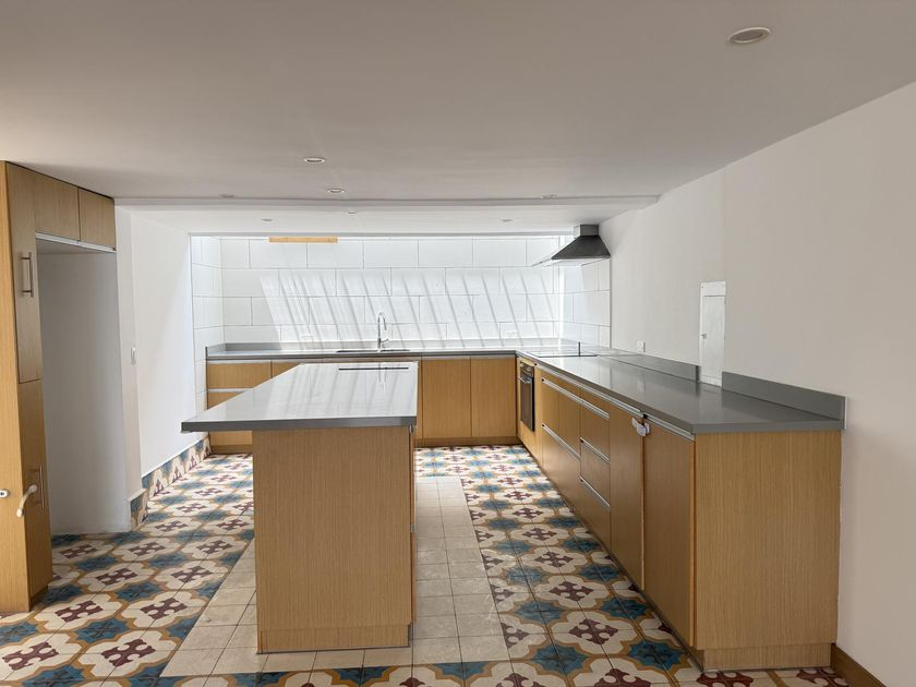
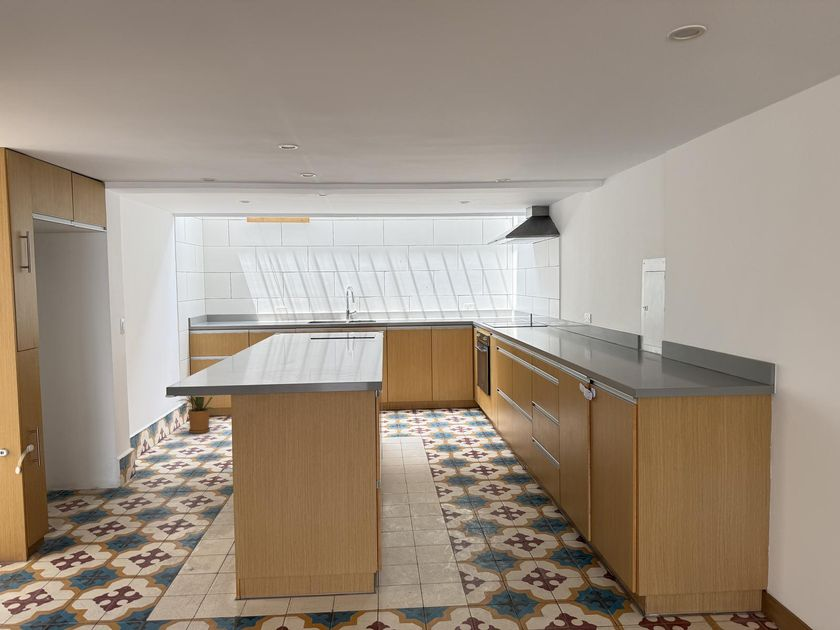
+ house plant [176,396,215,435]
